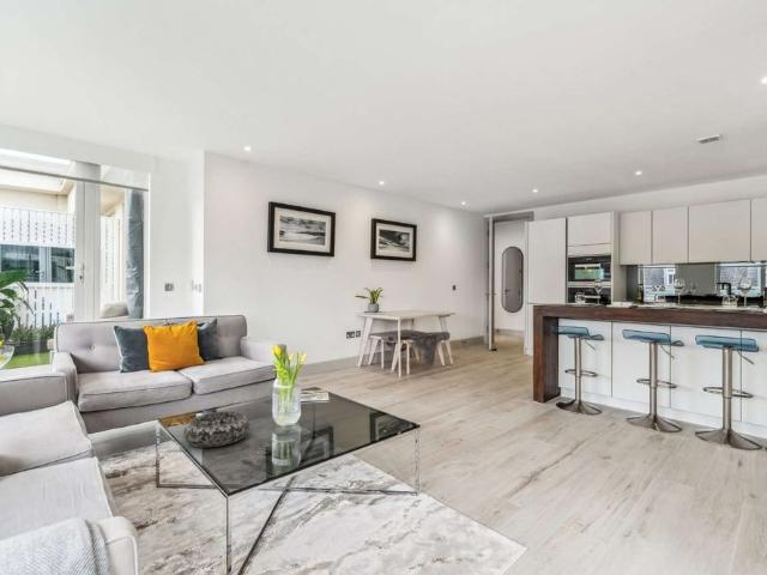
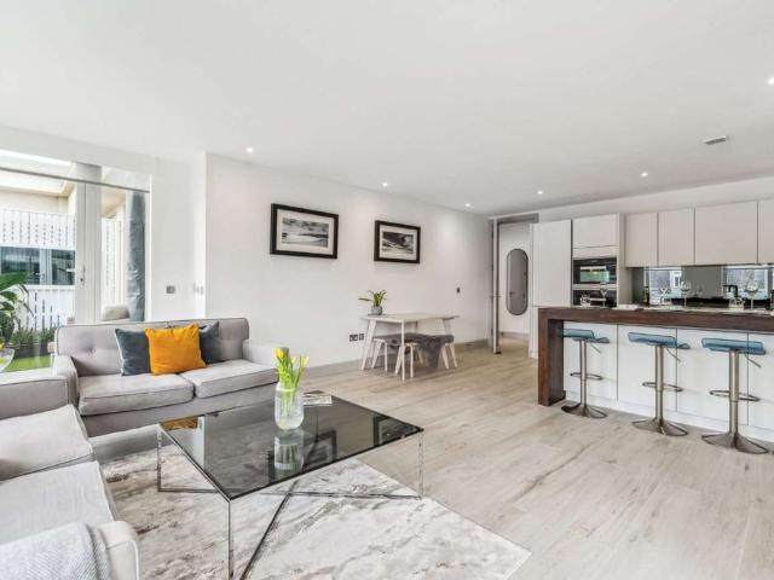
- decorative bowl [182,410,250,448]
